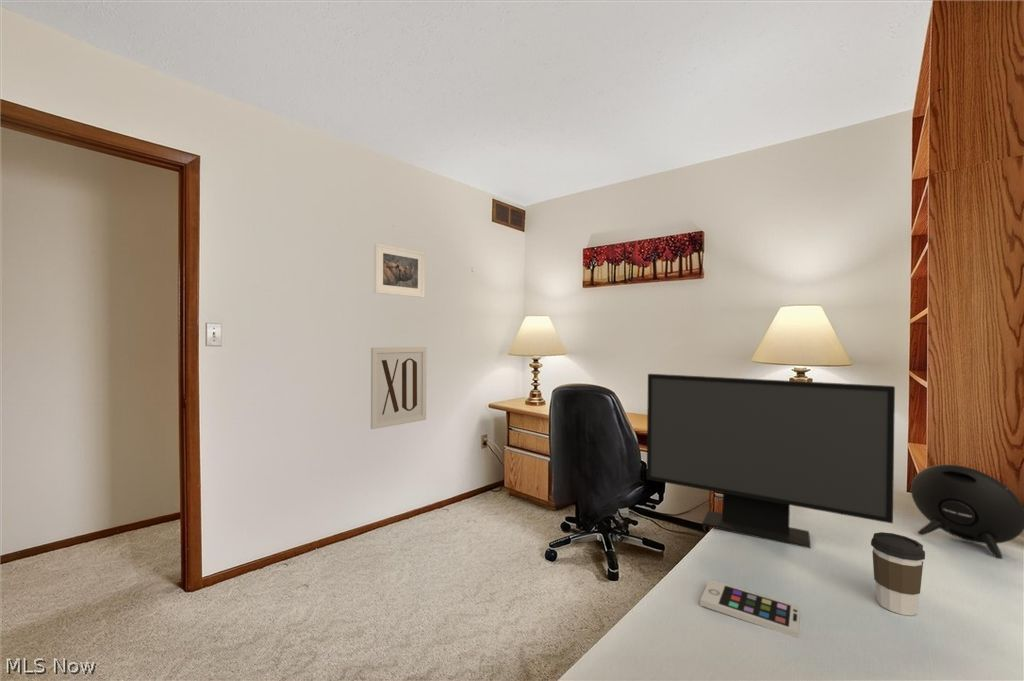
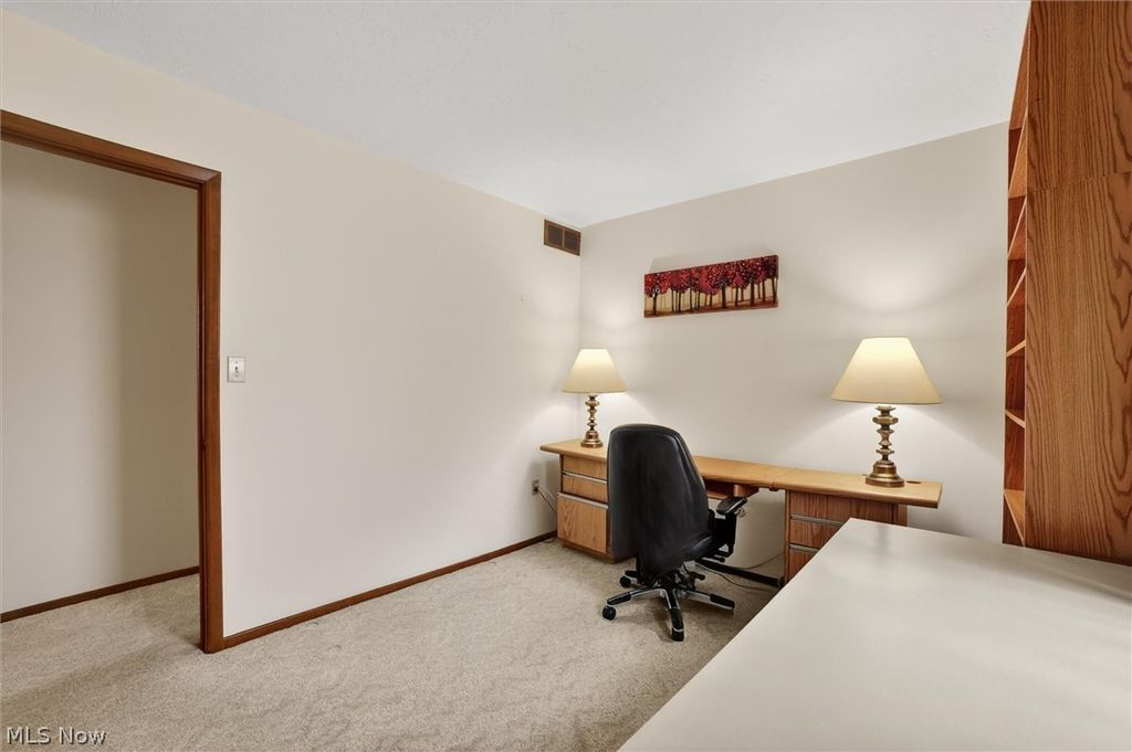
- speaker [910,463,1024,560]
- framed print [373,242,426,298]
- smartphone [699,578,801,639]
- wall art [370,346,428,430]
- coffee cup [870,531,926,617]
- computer monitor [646,373,896,549]
